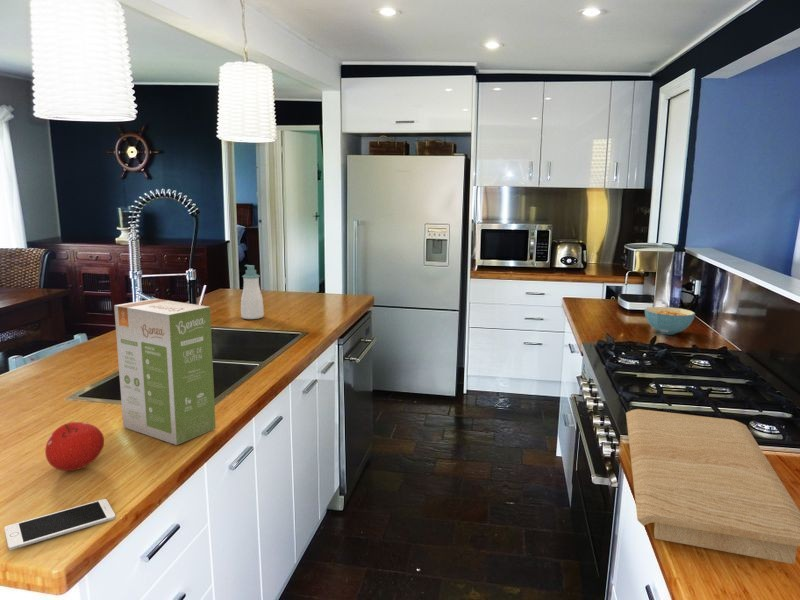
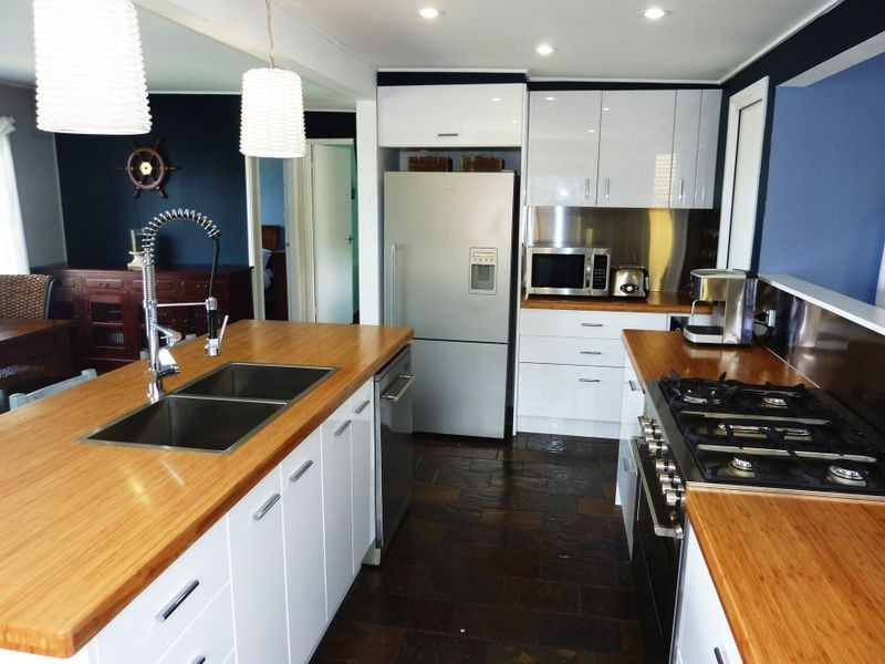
- cell phone [4,498,116,551]
- cutting board [625,408,800,565]
- cereal bowl [644,306,696,336]
- soap bottle [240,264,265,320]
- food box [113,298,217,446]
- fruit [44,421,105,472]
